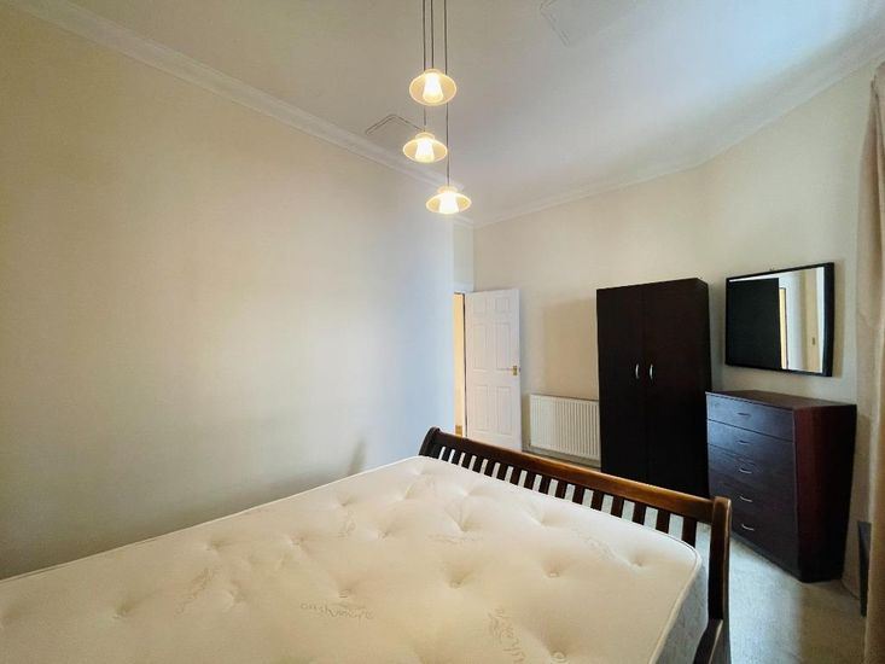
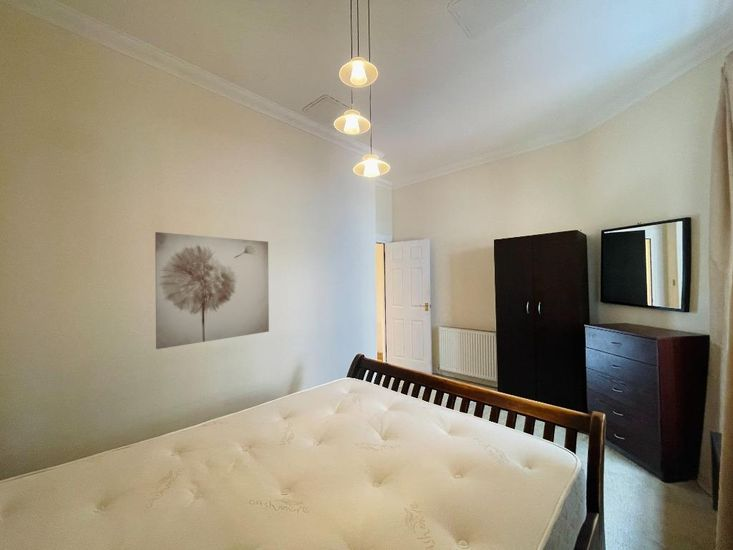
+ wall art [154,231,270,350]
